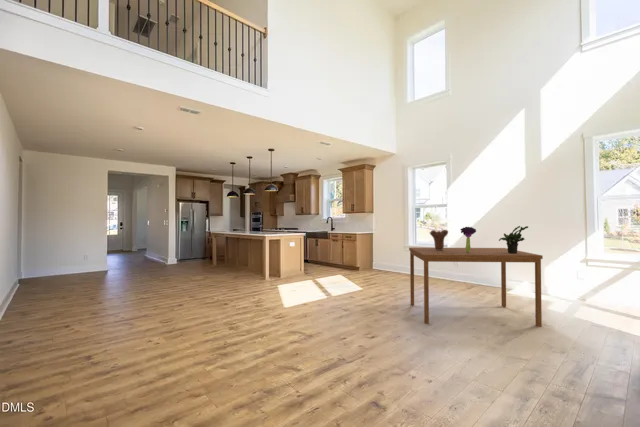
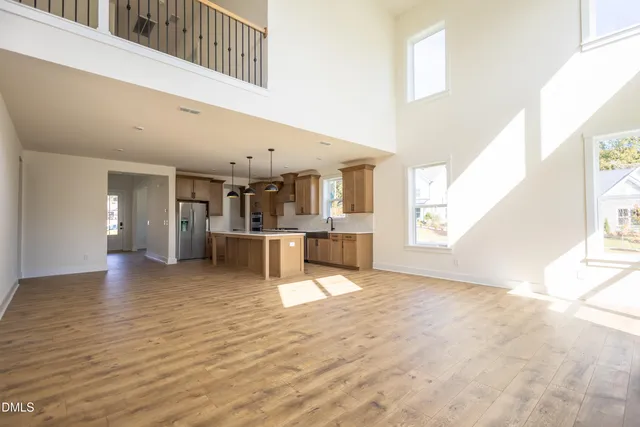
- potted plant [498,225,529,254]
- dining table [408,247,544,328]
- ceramic vessel [428,229,449,250]
- bouquet [459,226,477,253]
